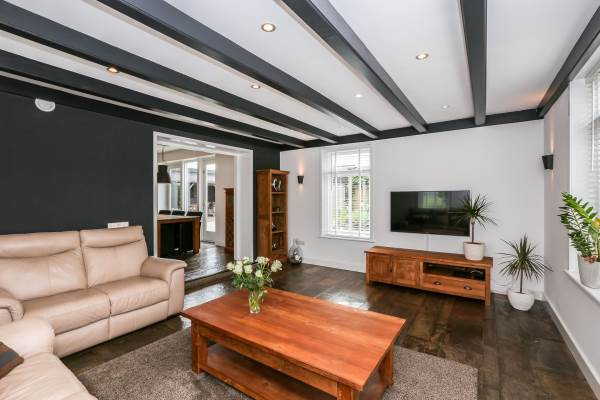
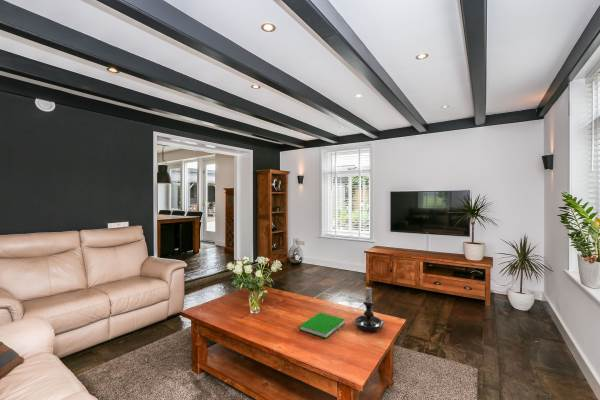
+ book [298,312,346,339]
+ candle holder [354,285,385,331]
